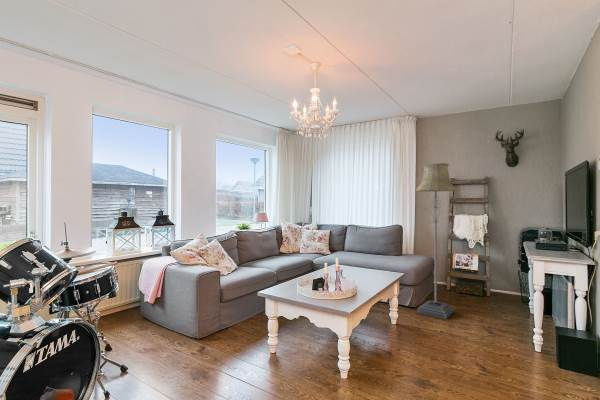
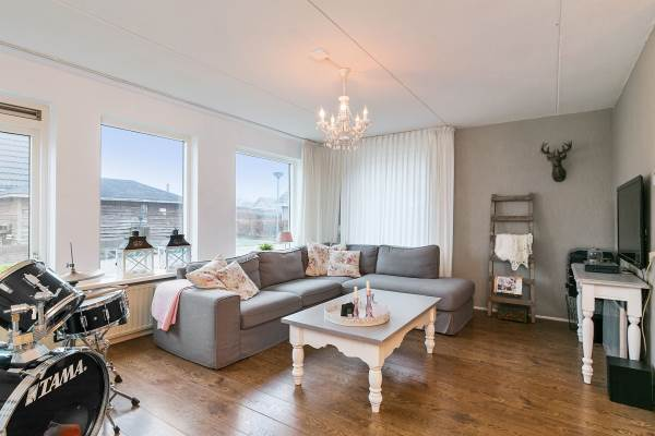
- floor lamp [415,162,458,320]
